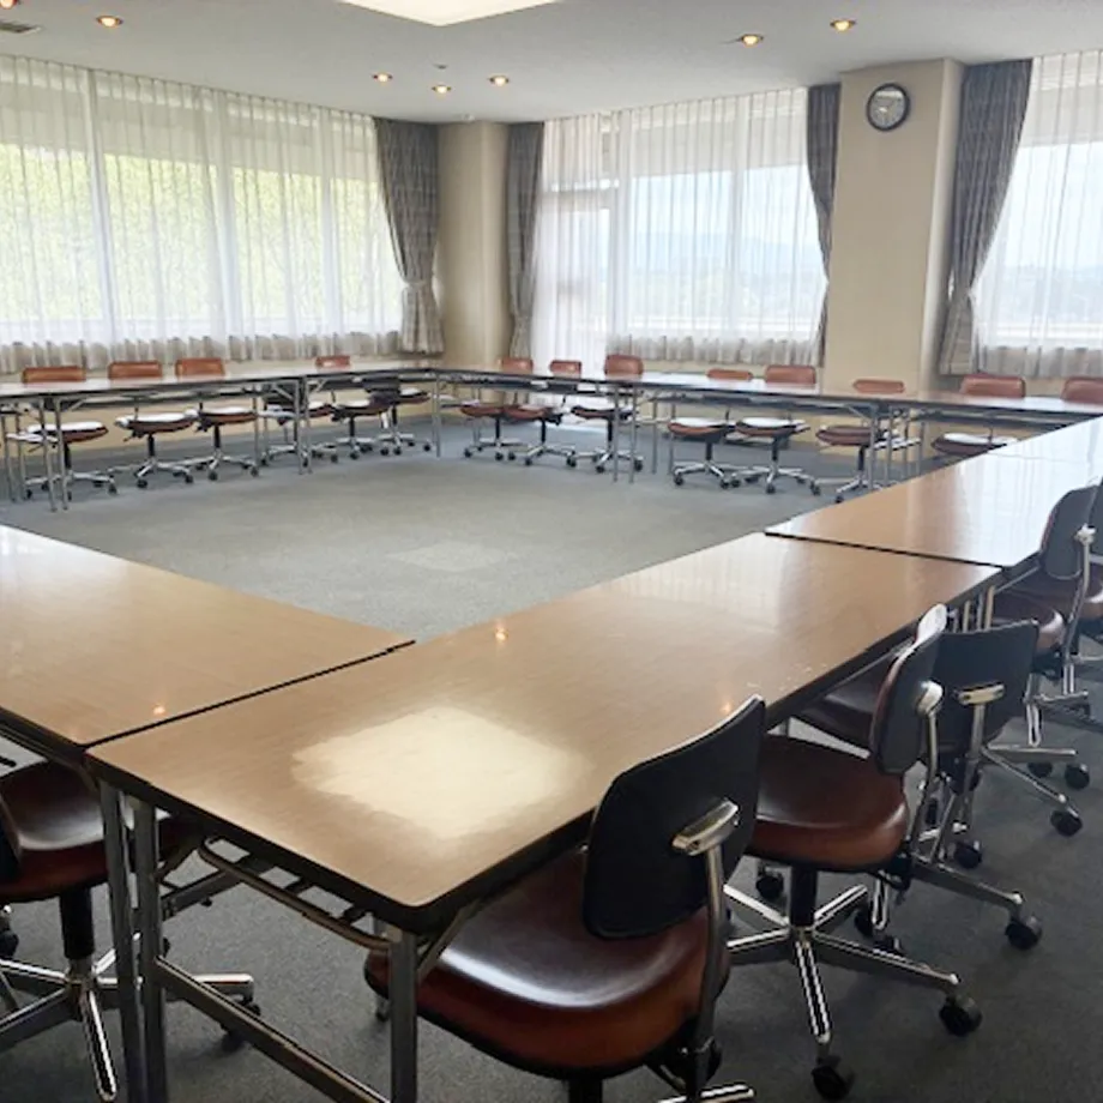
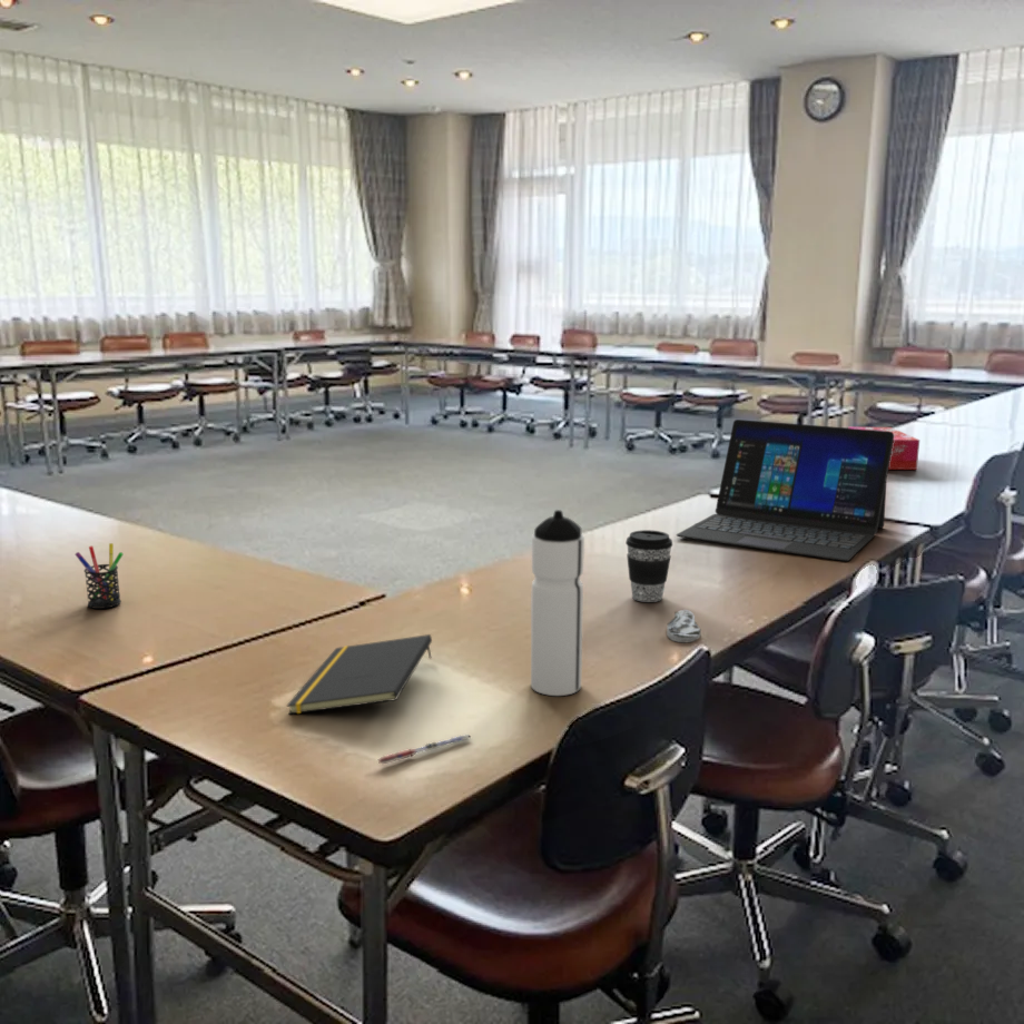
+ coffee cup [624,529,673,603]
+ water bottle [530,509,585,697]
+ pen holder [75,542,125,610]
+ notepad [286,633,433,716]
+ pen [377,733,472,765]
+ laptop [676,419,894,562]
+ aerial map [666,609,702,643]
+ tissue box [847,426,920,471]
